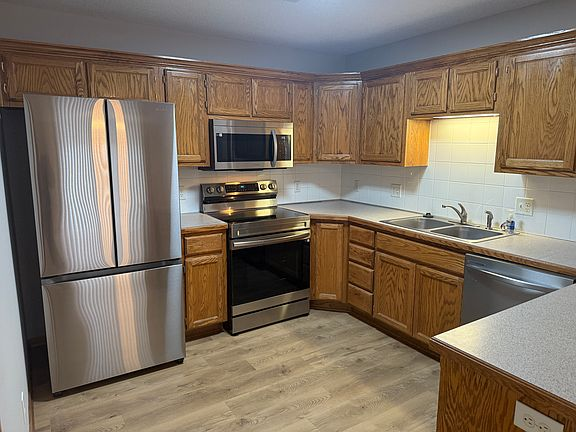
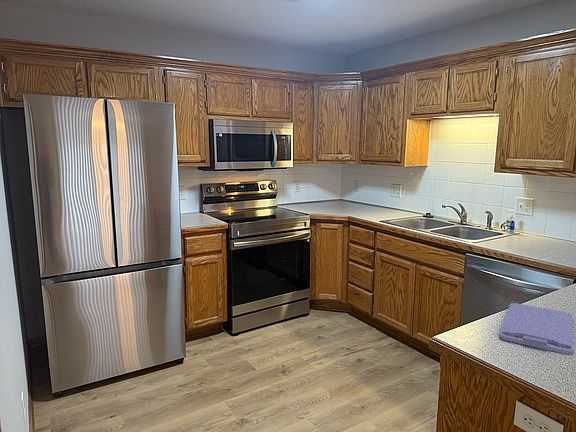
+ cutting board [498,302,575,356]
